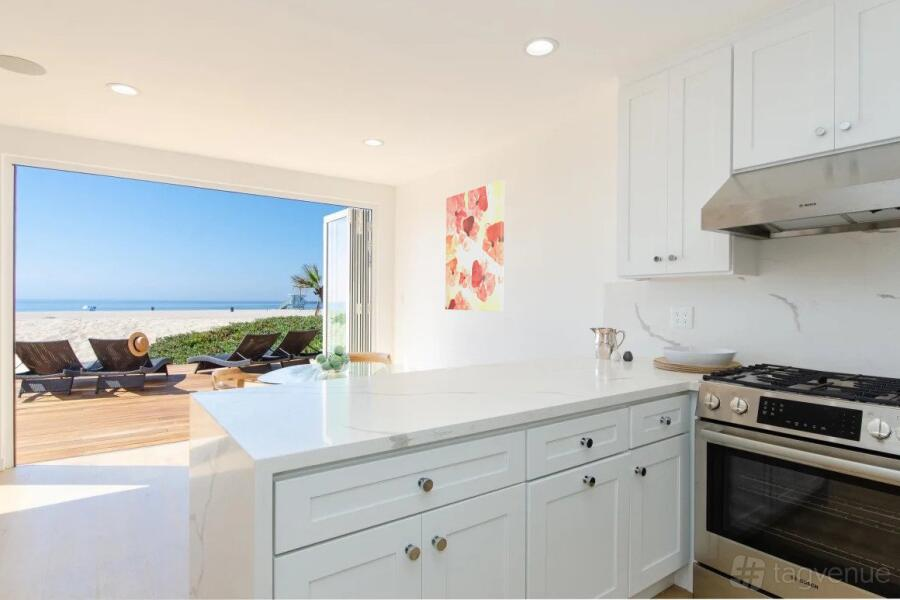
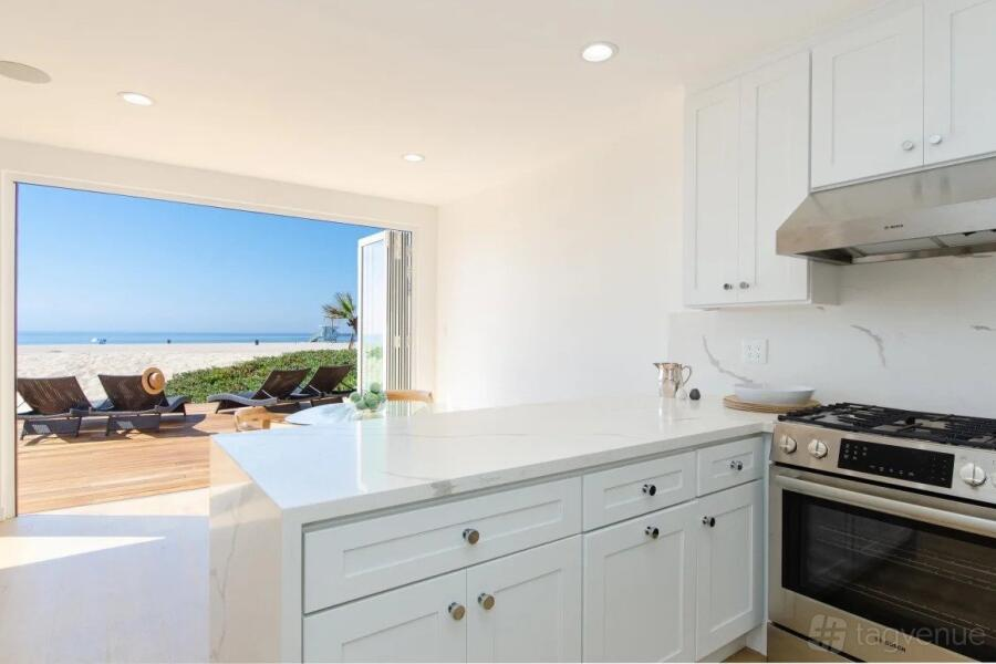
- wall art [444,180,505,312]
